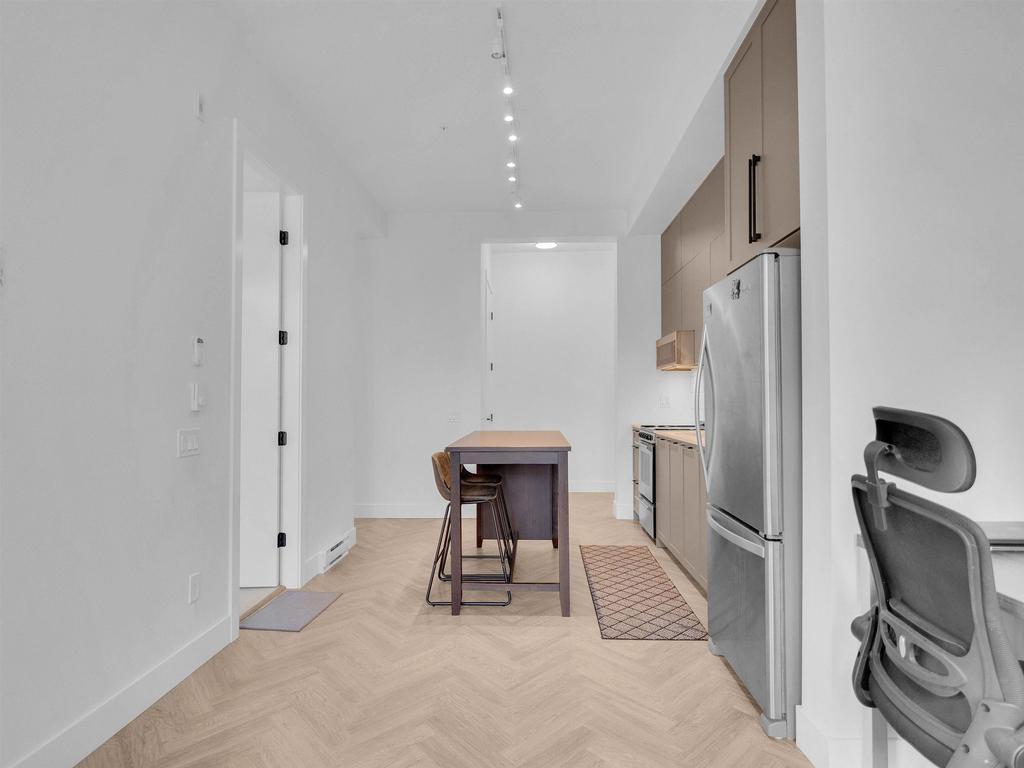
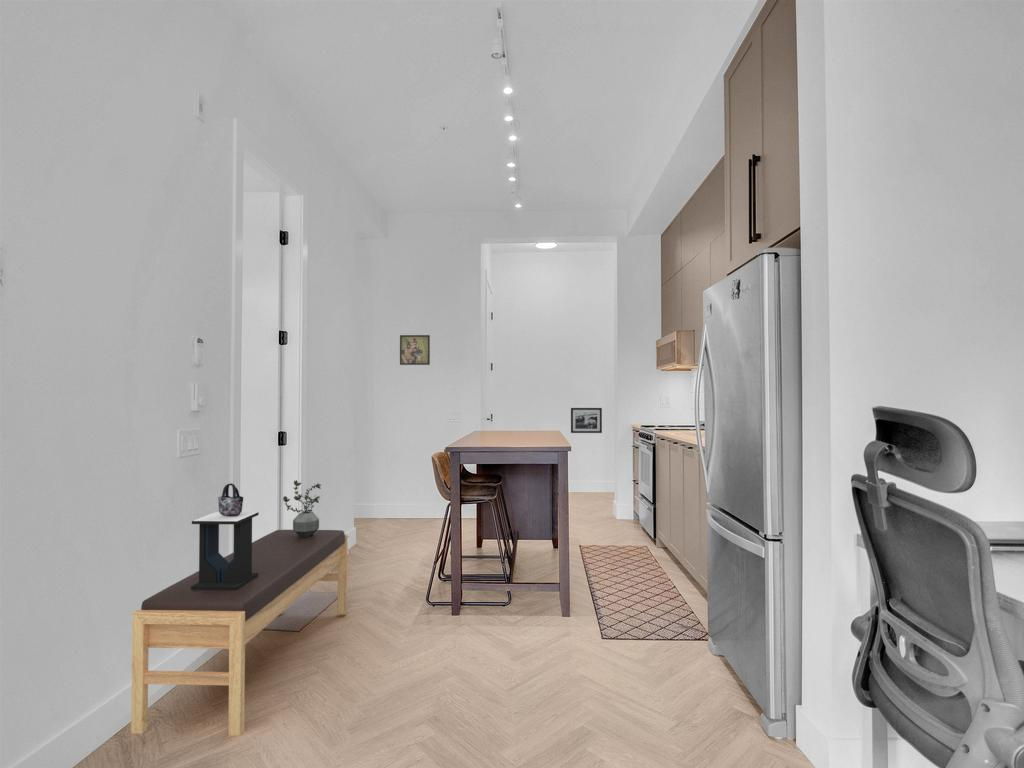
+ potted plant [282,479,322,537]
+ bench [130,529,349,737]
+ picture frame [570,407,603,434]
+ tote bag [191,482,260,590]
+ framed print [399,334,431,366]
